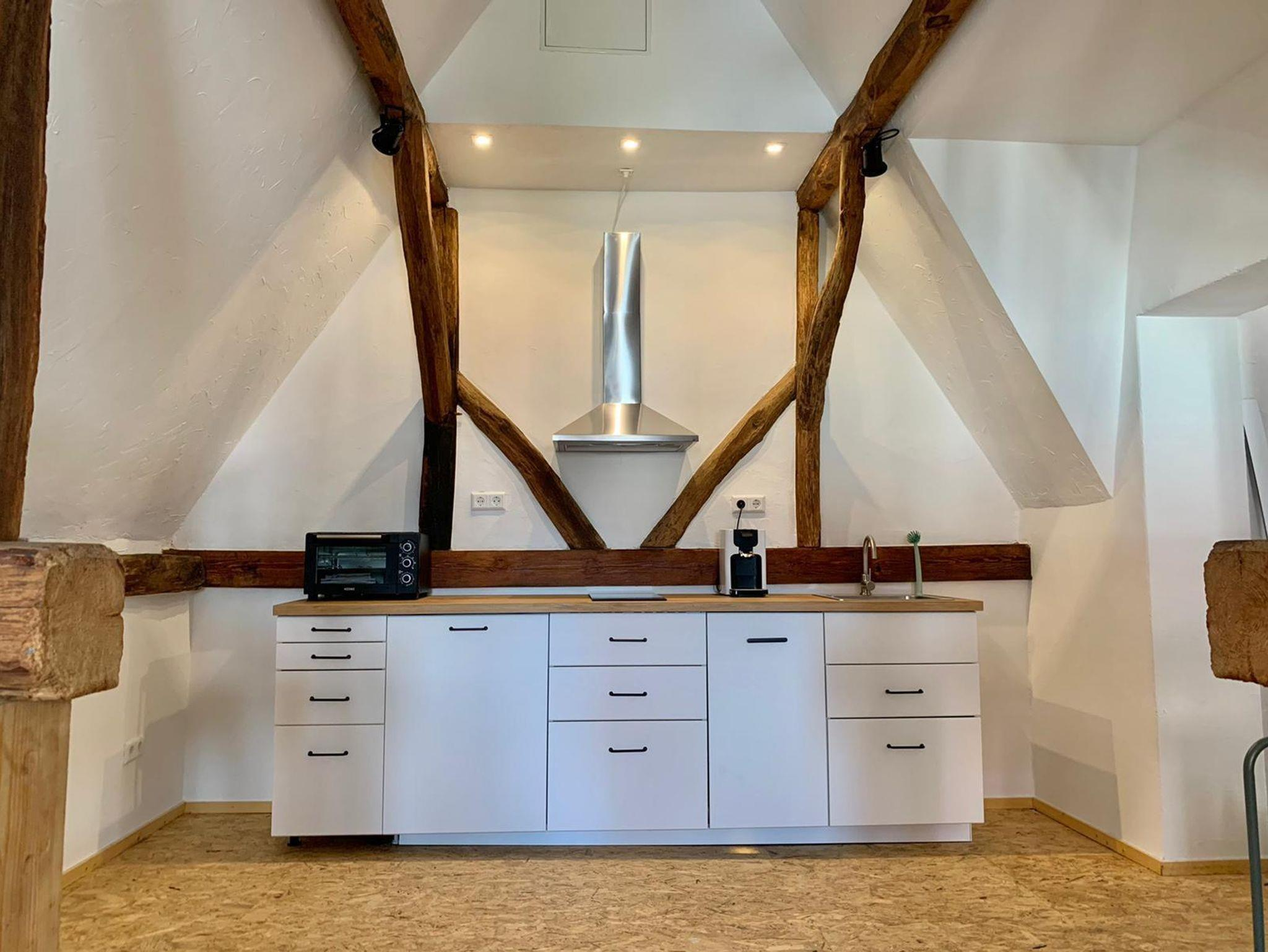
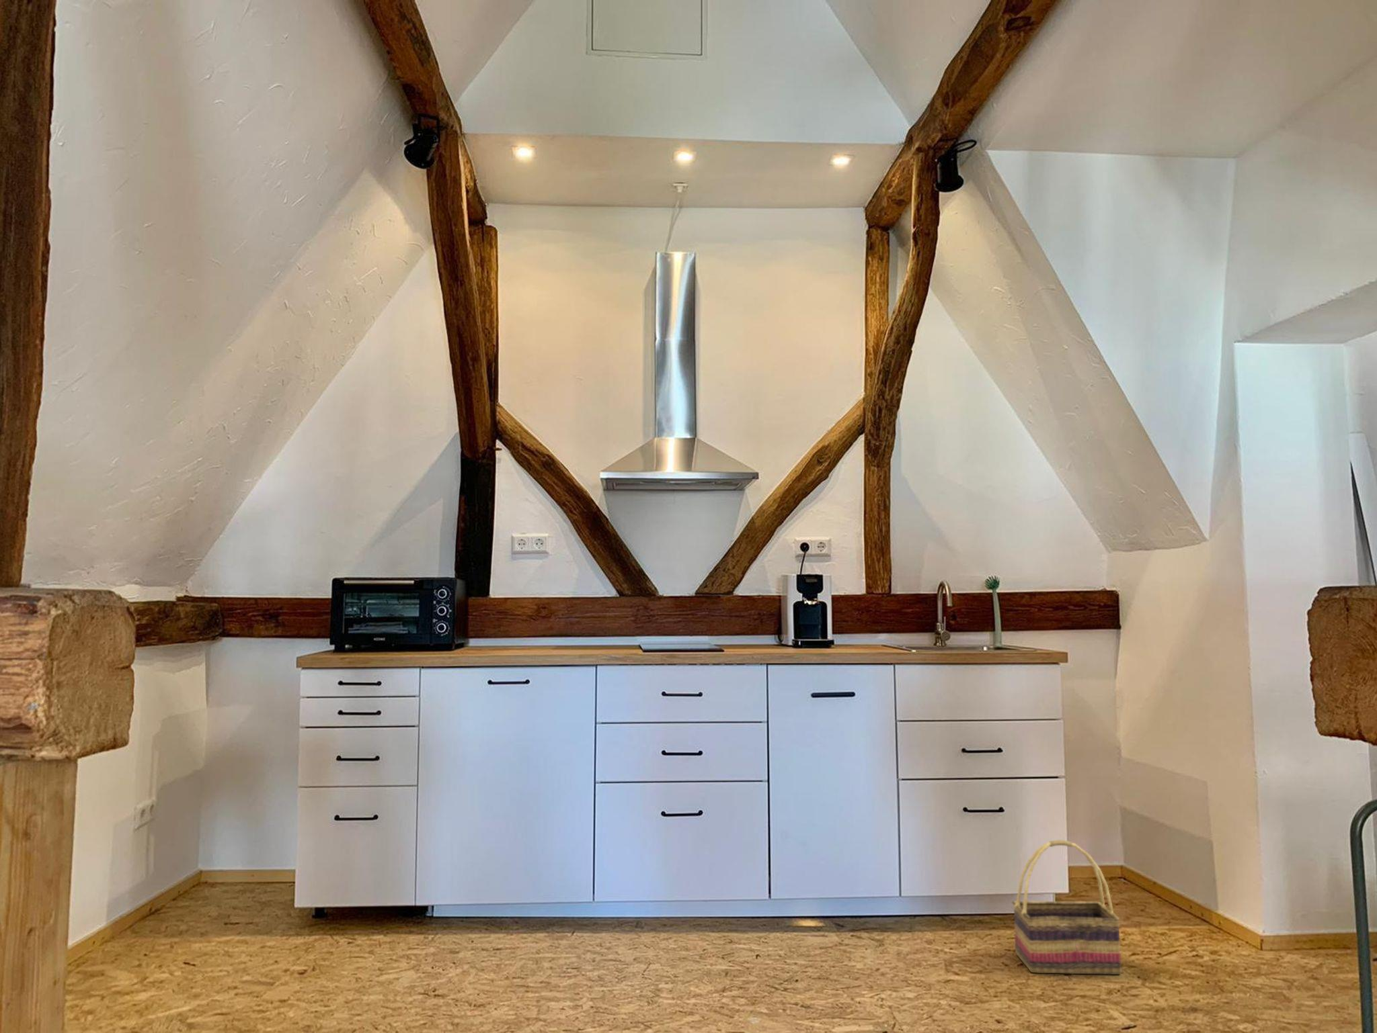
+ basket [1011,840,1122,975]
